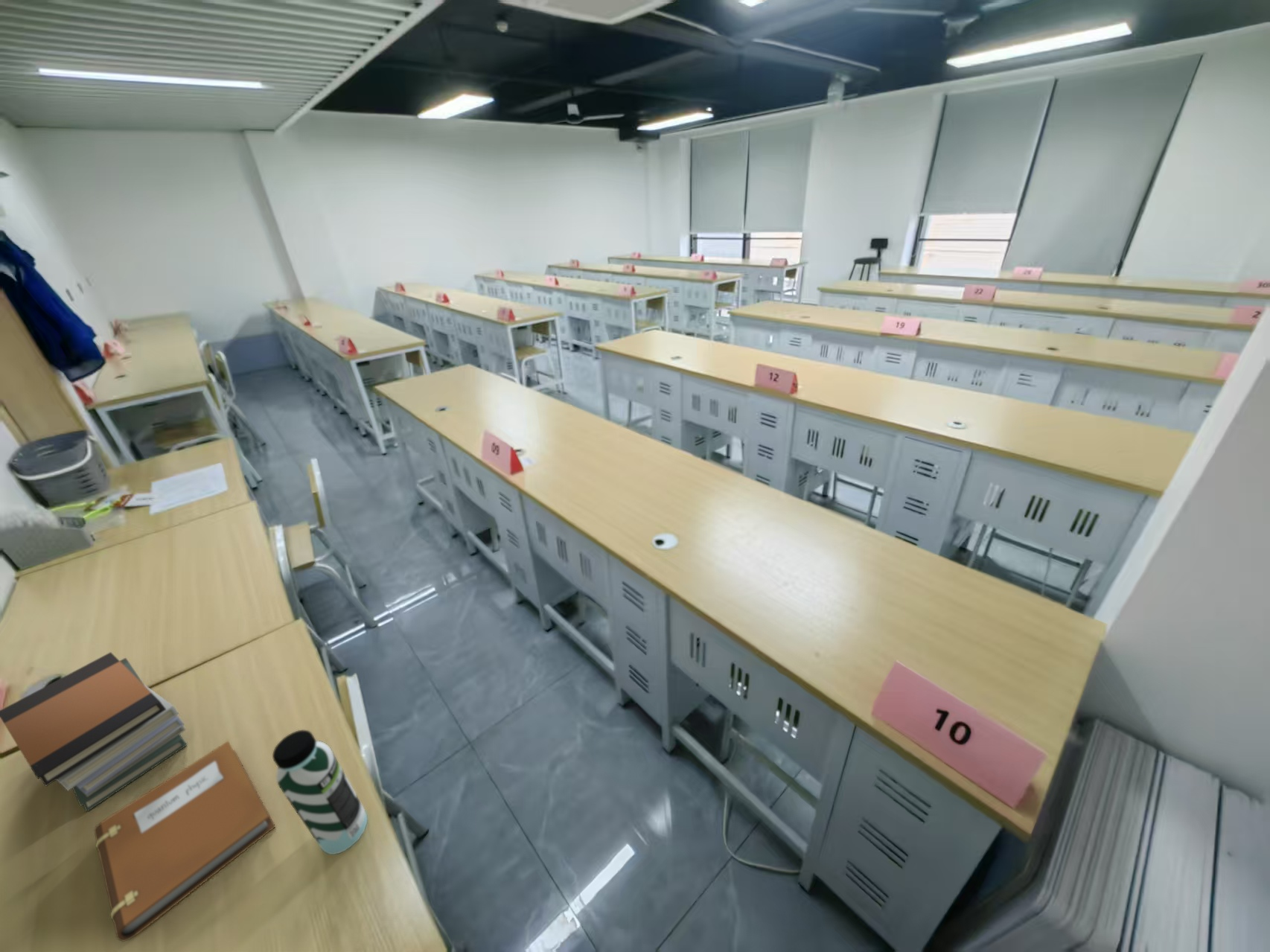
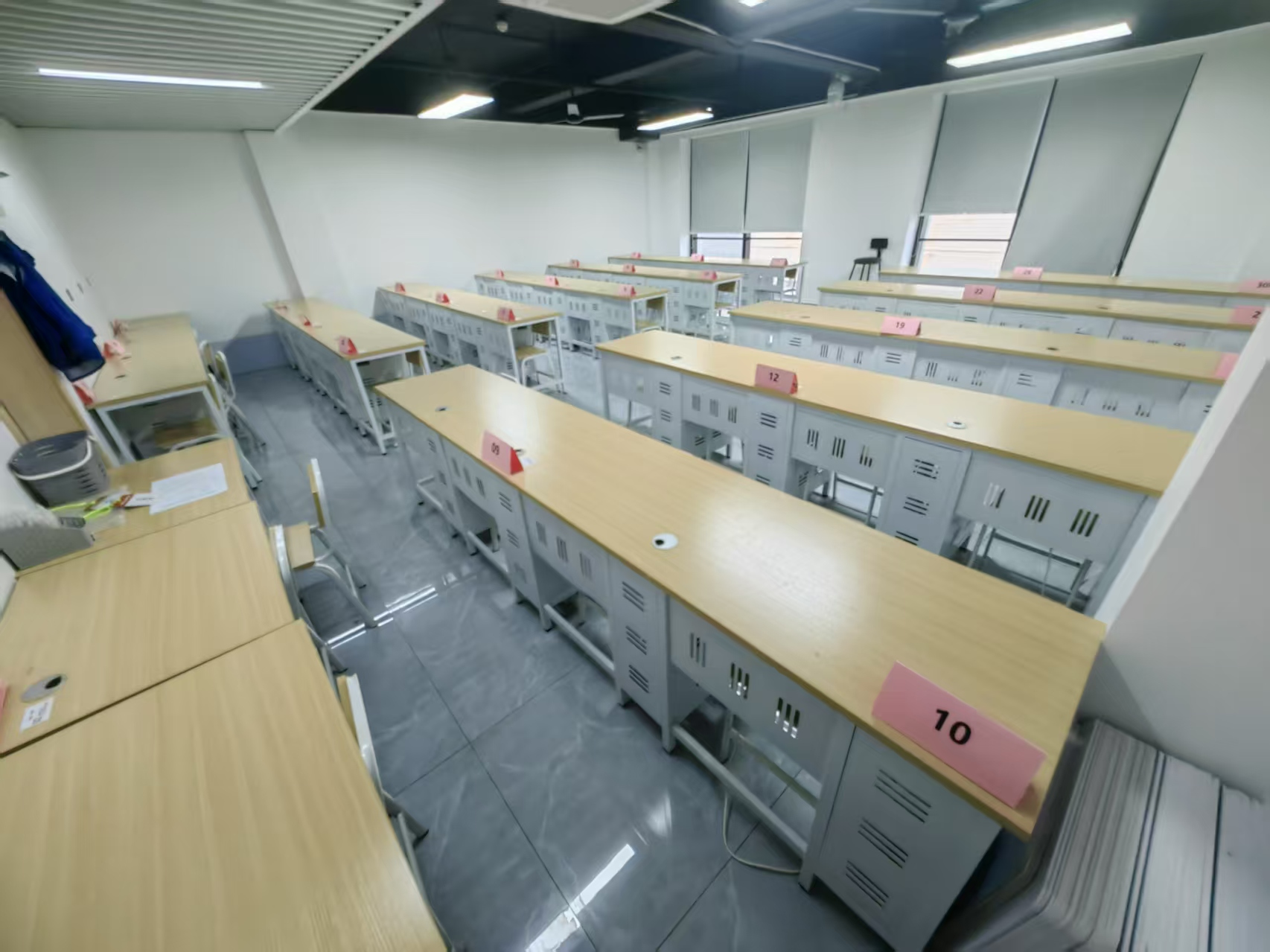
- book stack [0,651,188,813]
- water bottle [272,729,368,855]
- notebook [93,740,276,942]
